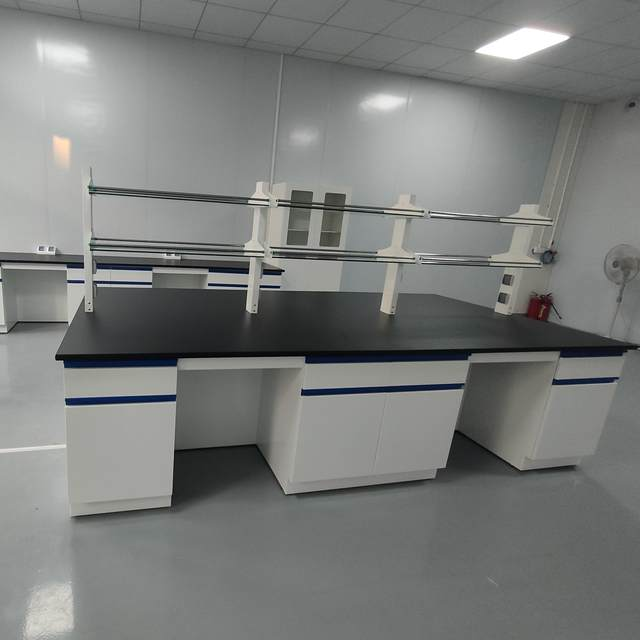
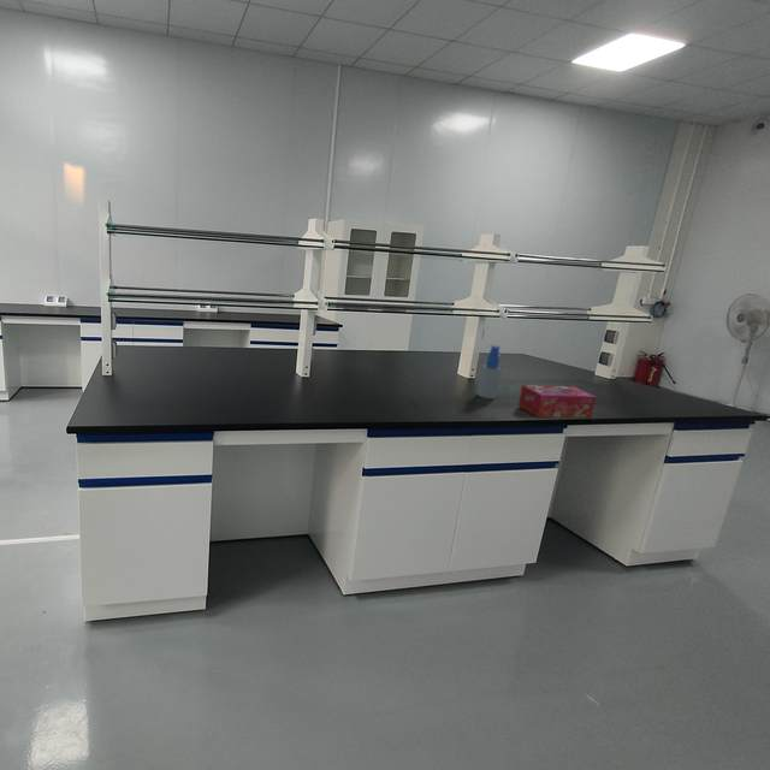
+ spray bottle [476,344,502,399]
+ tissue box [516,384,597,419]
